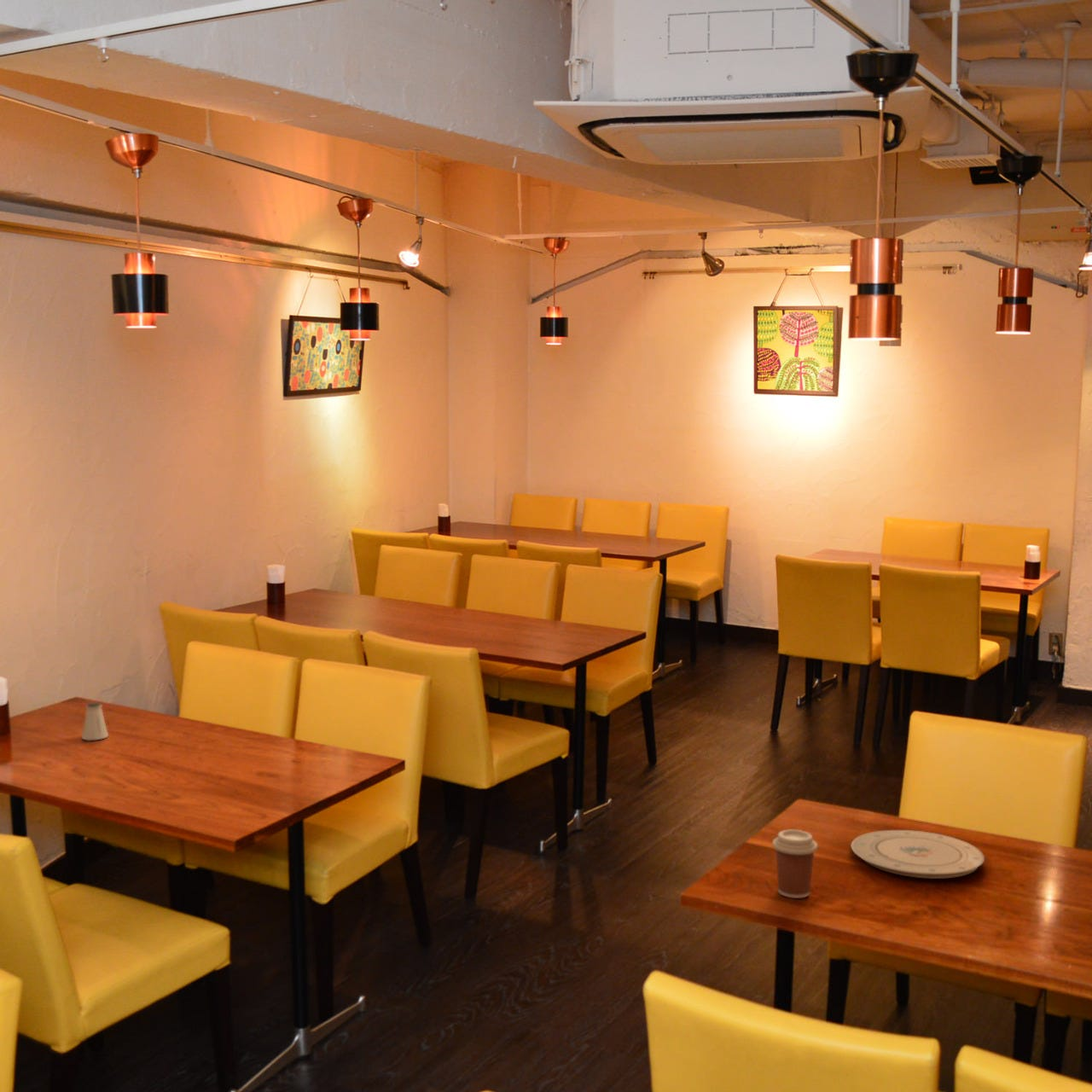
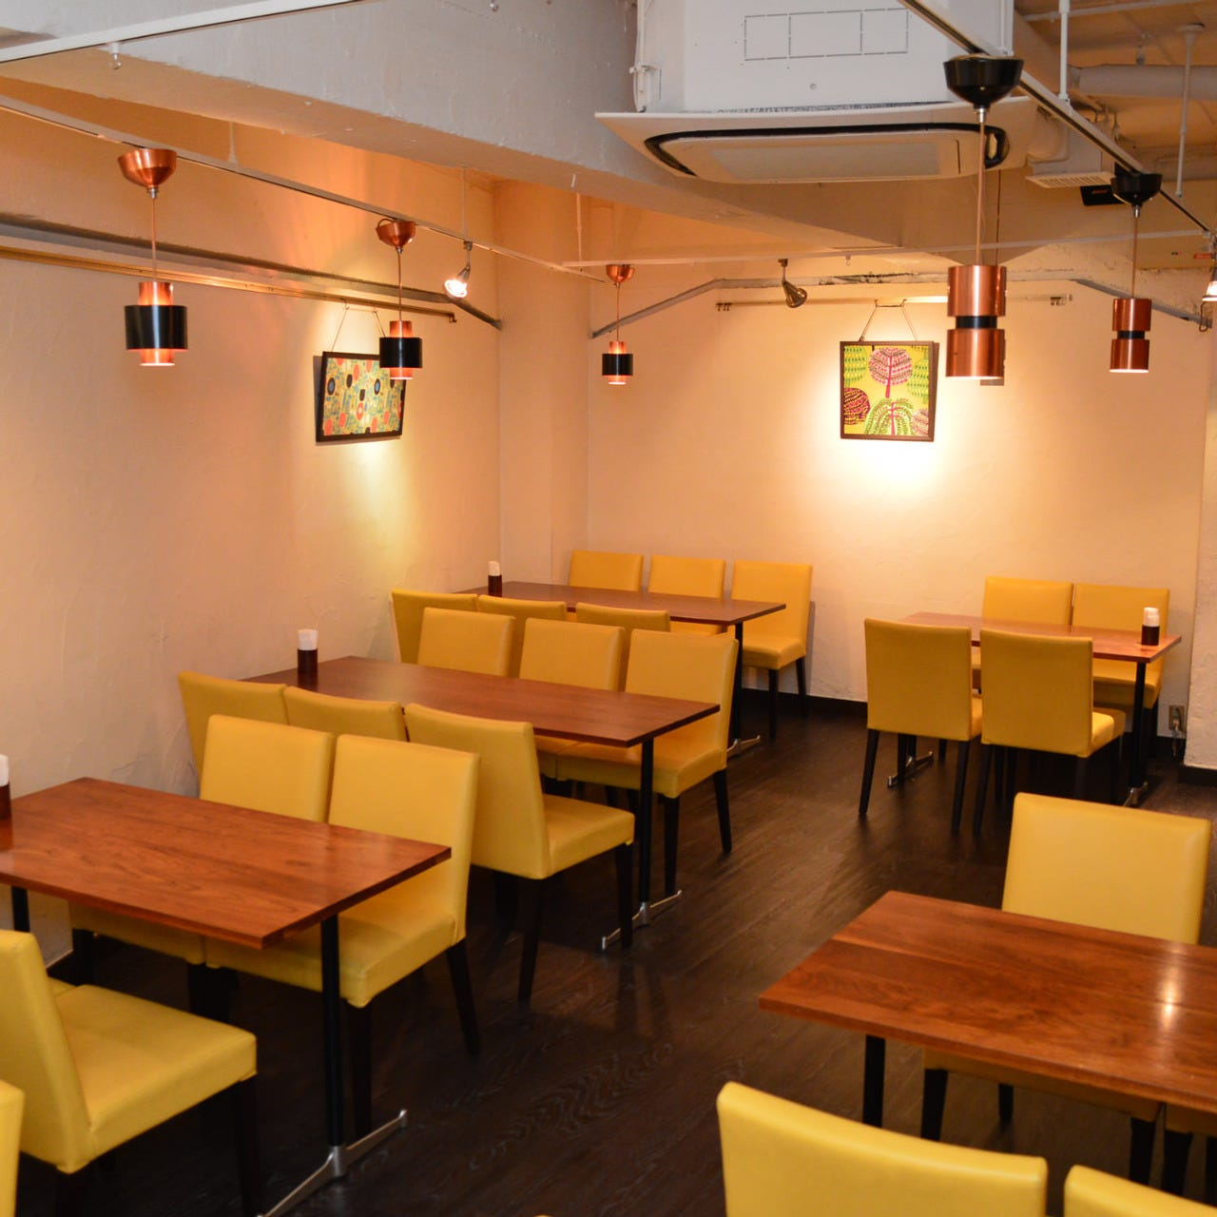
- plate [851,829,985,880]
- saltshaker [81,701,109,741]
- coffee cup [772,829,818,899]
